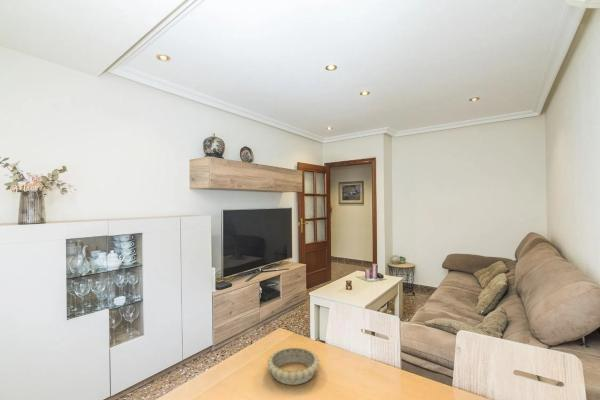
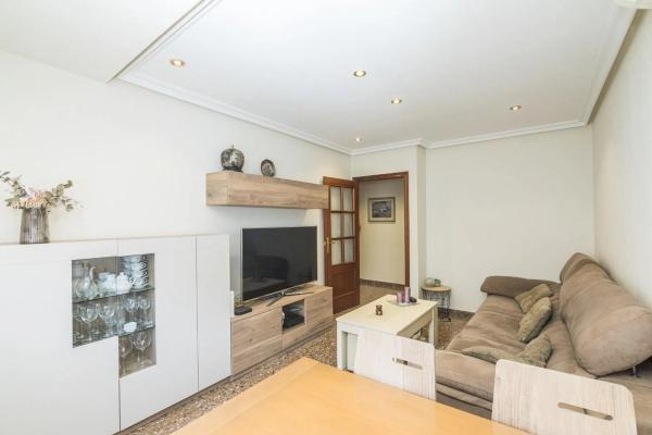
- decorative bowl [266,346,320,386]
